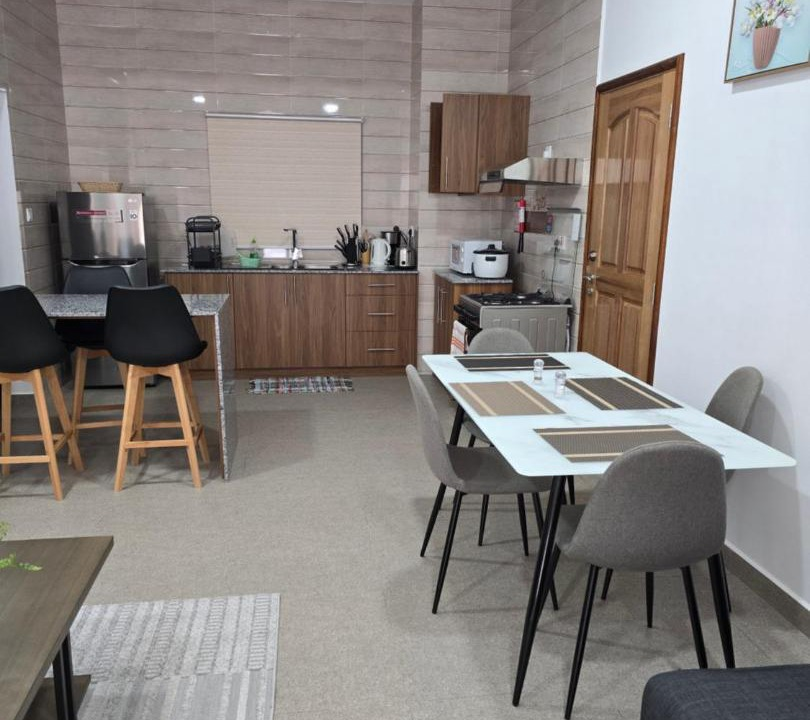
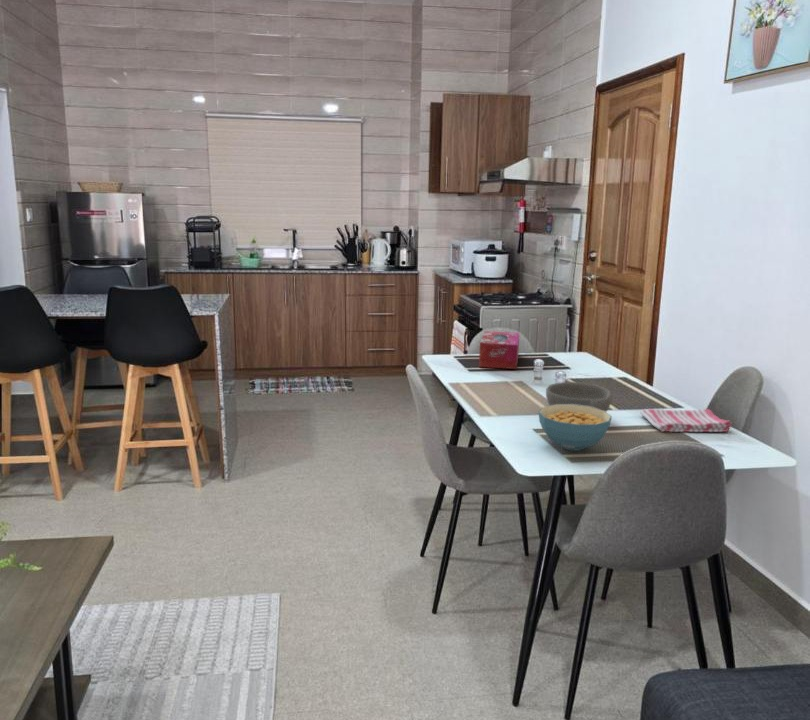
+ cereal bowl [538,404,613,452]
+ bowl [545,381,613,412]
+ tissue box [478,330,520,370]
+ dish towel [639,408,733,433]
